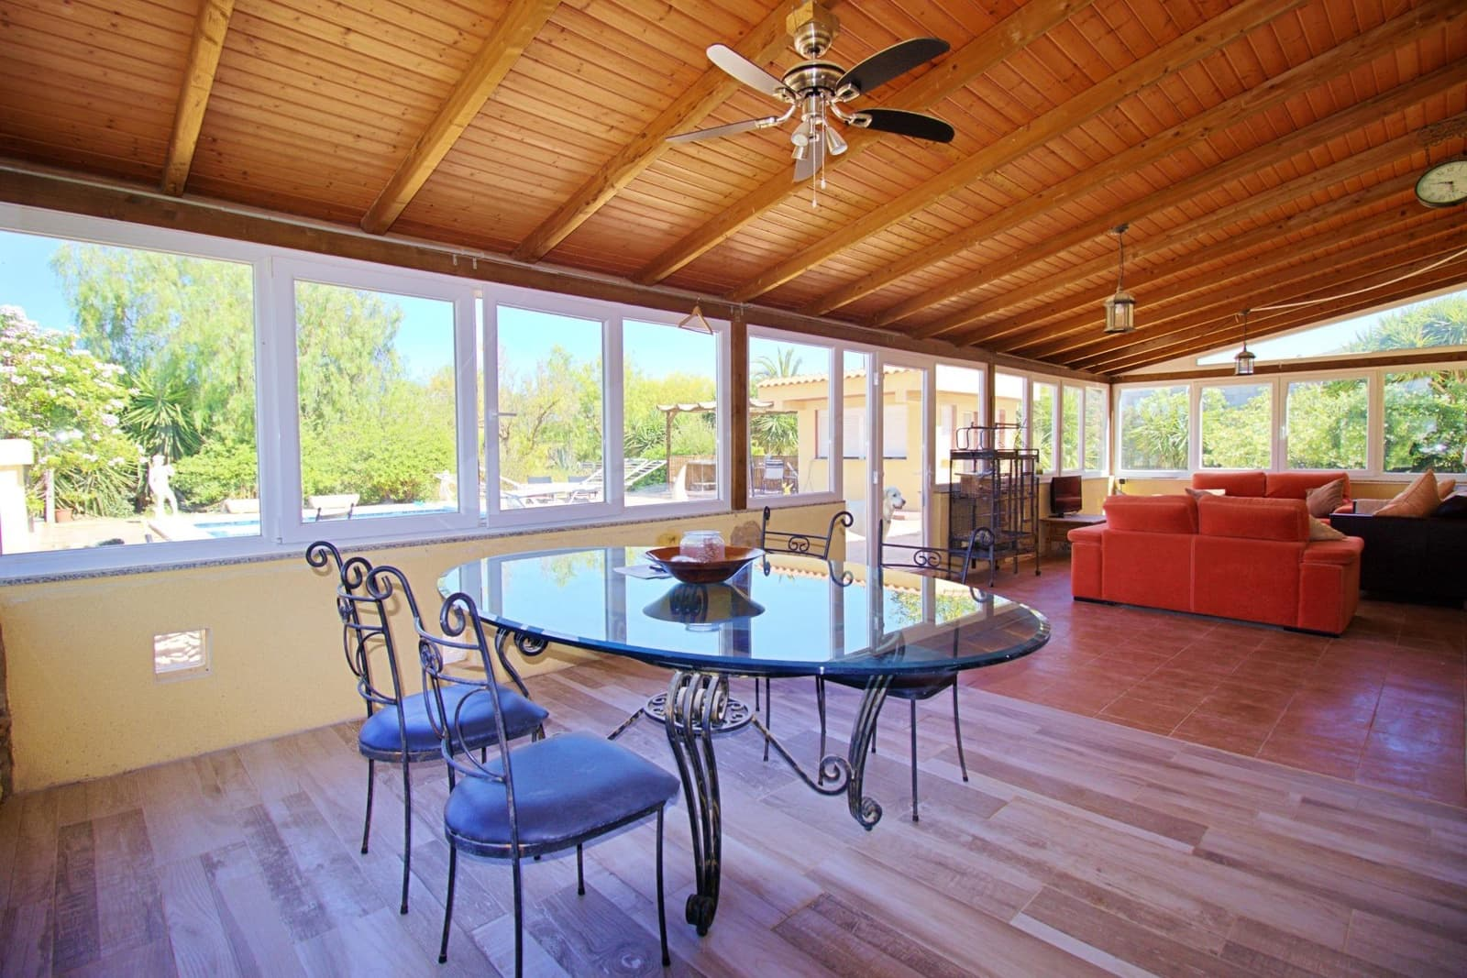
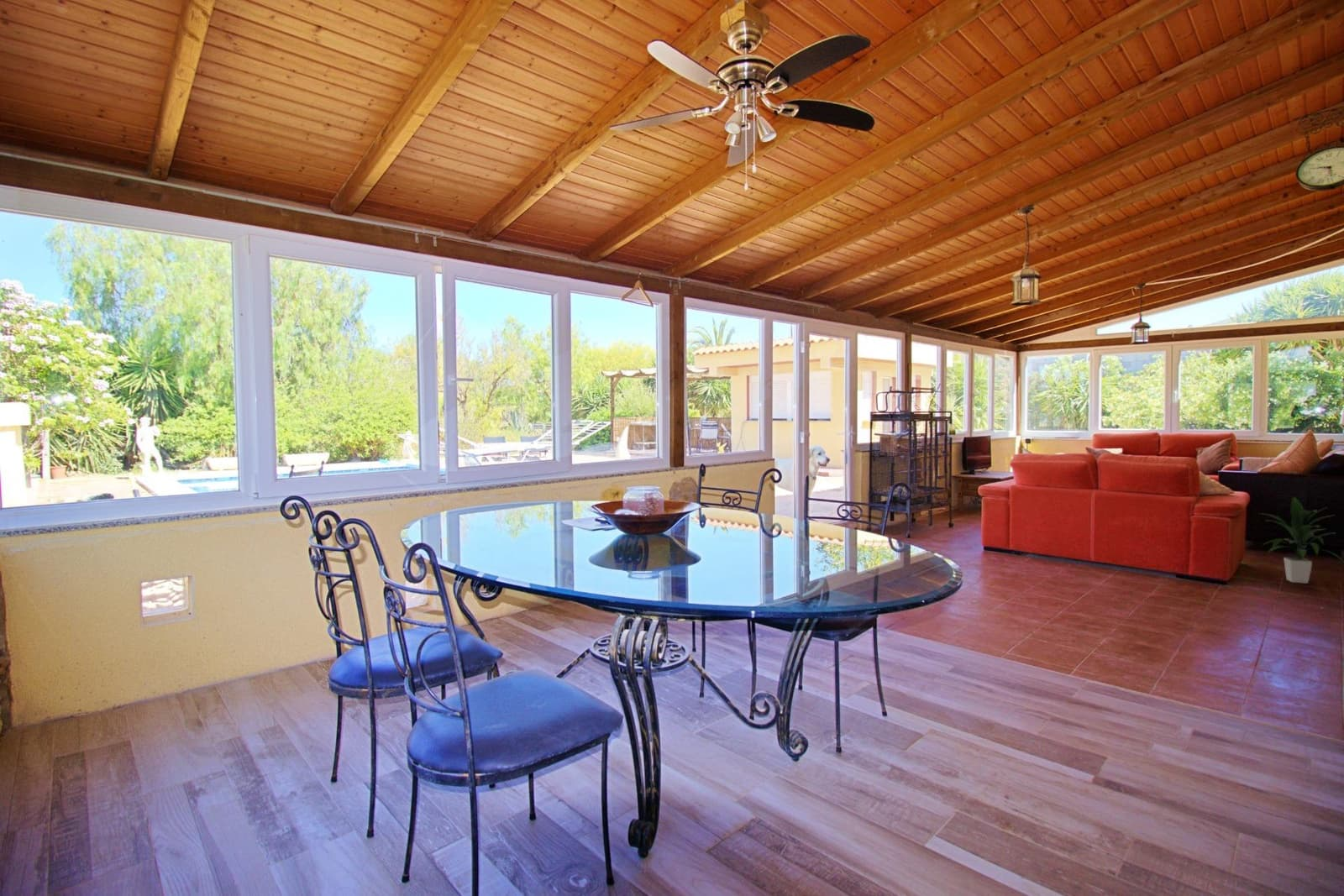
+ indoor plant [1258,495,1344,584]
